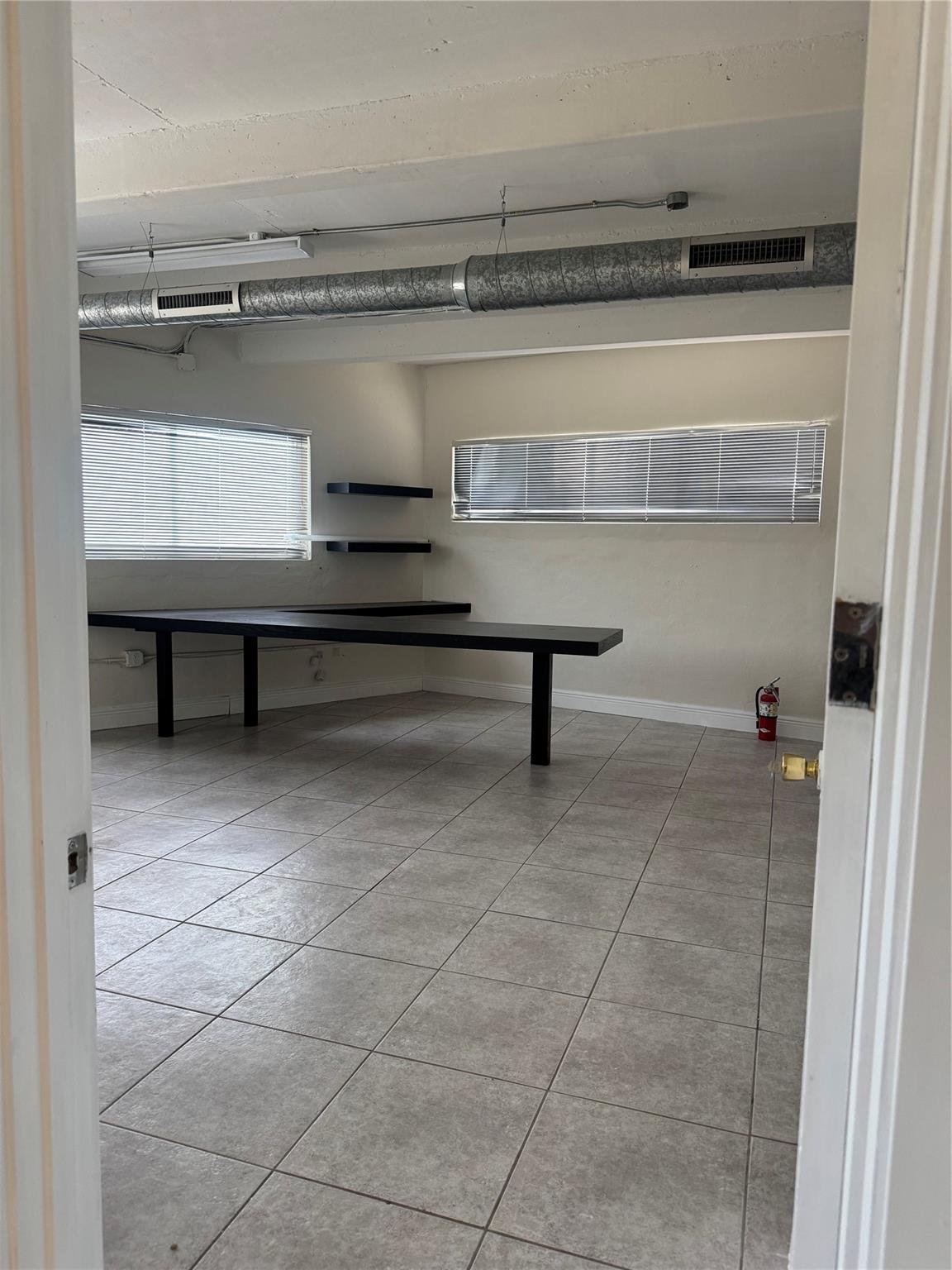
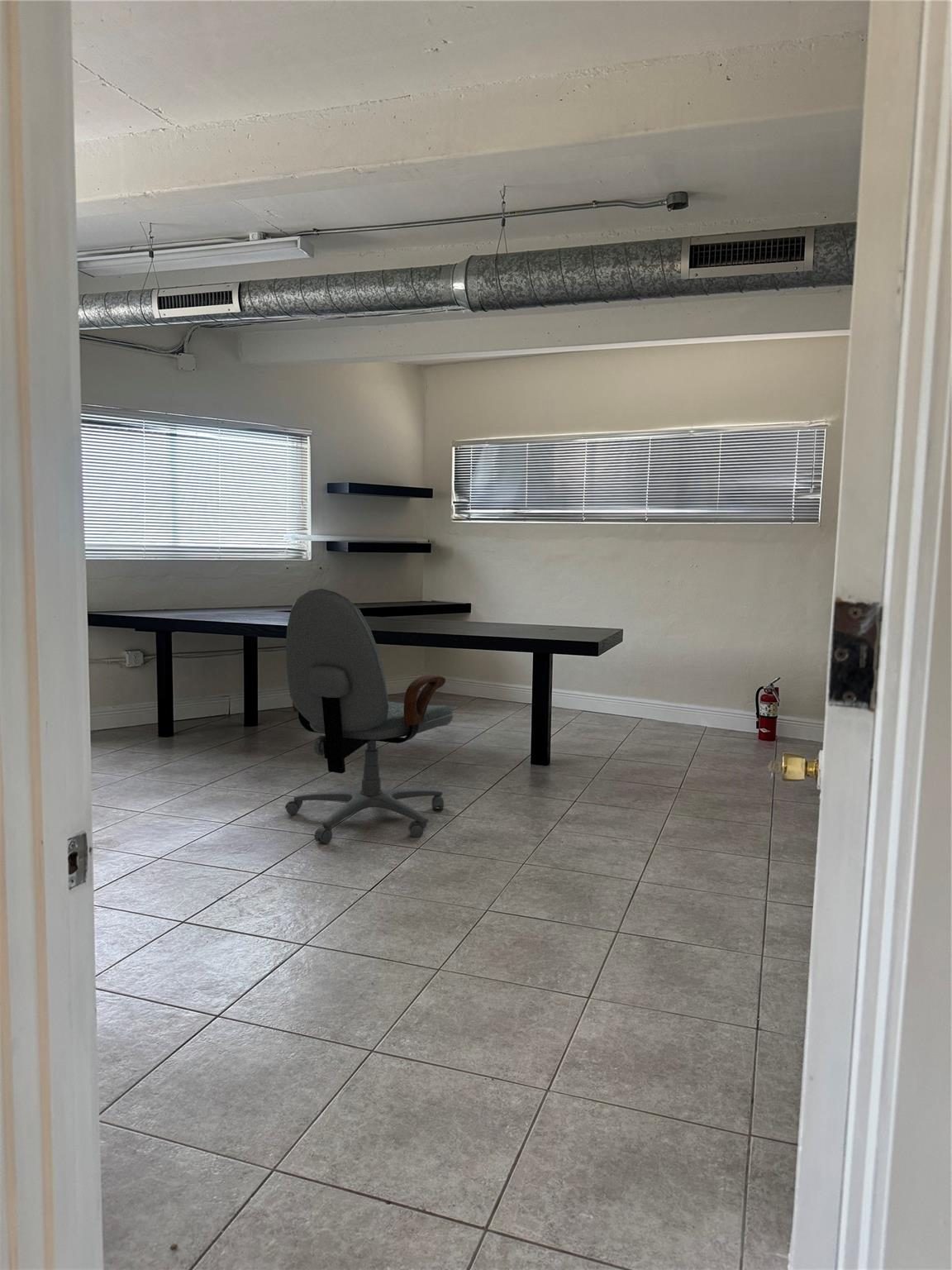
+ office chair [284,588,454,844]
